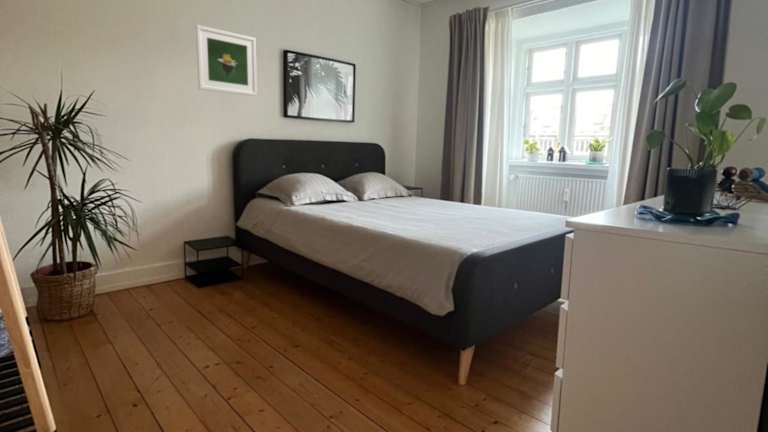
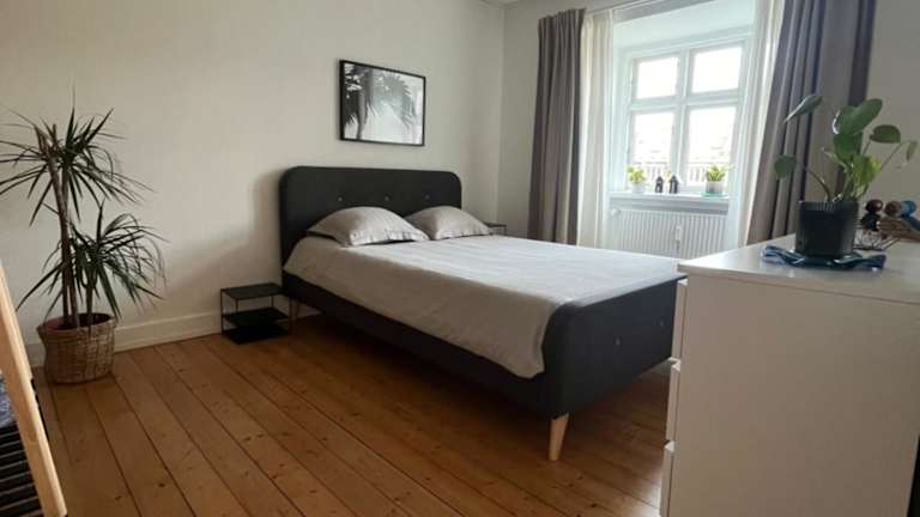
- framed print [195,24,258,97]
